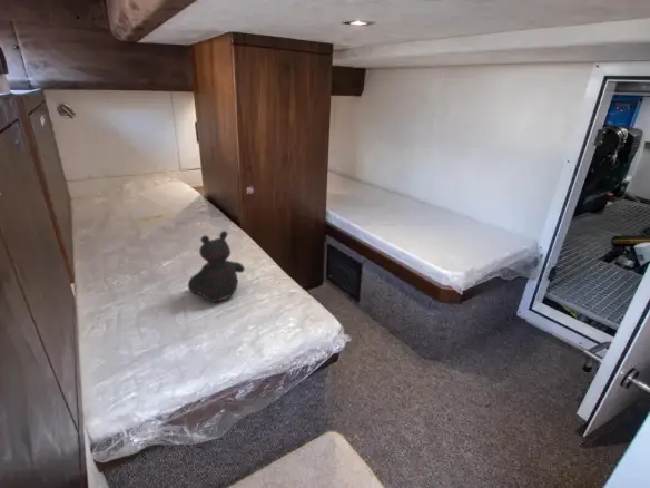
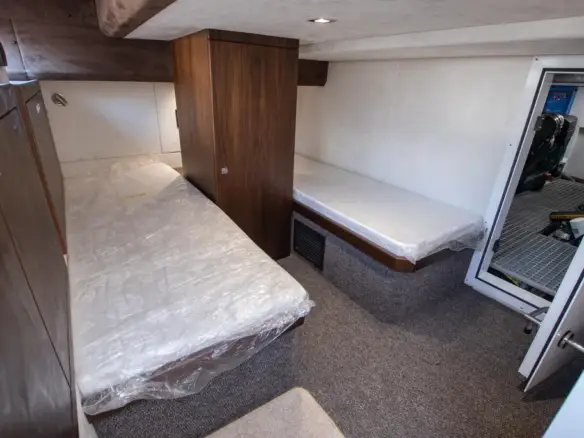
- teddy bear [187,230,246,303]
